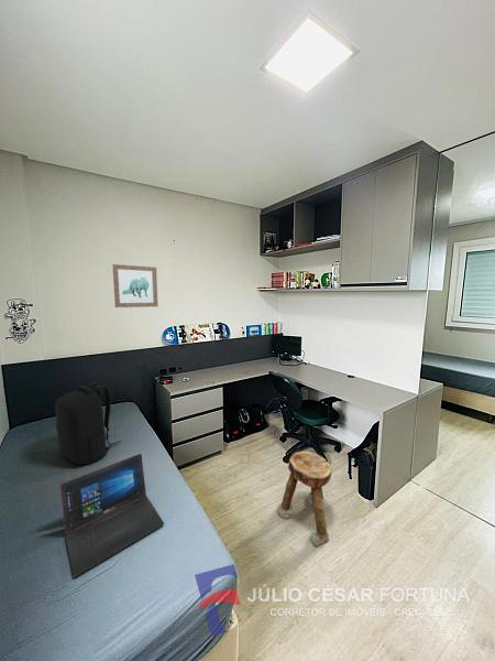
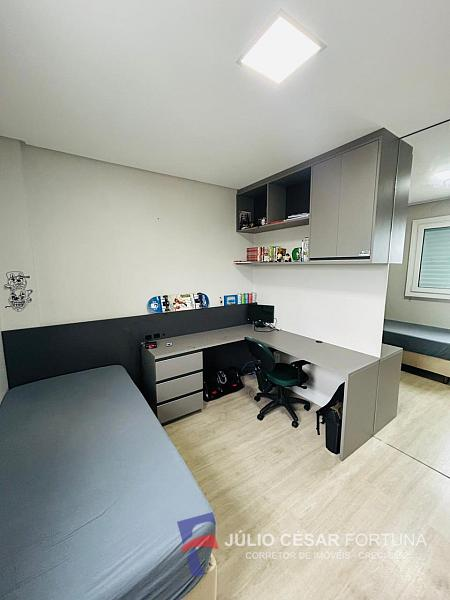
- wall art [111,263,160,308]
- backpack [54,381,121,465]
- stool [276,451,333,548]
- laptop [59,453,165,578]
